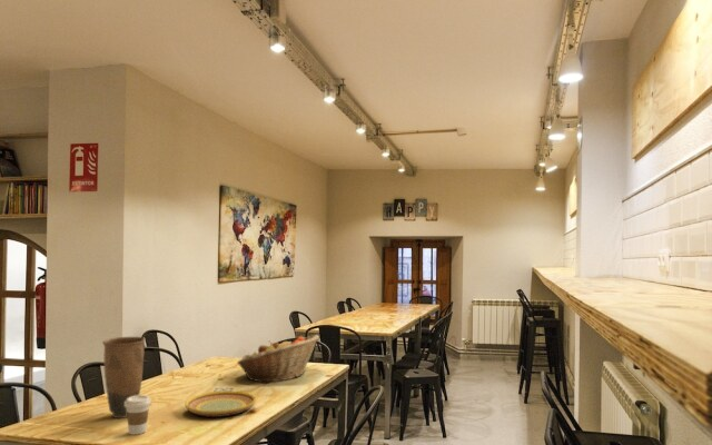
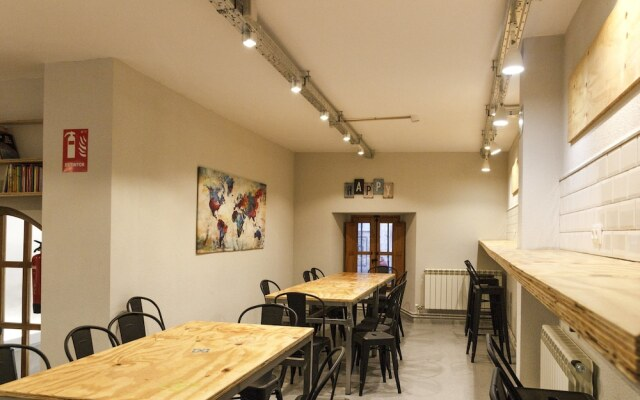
- fruit basket [236,334,320,384]
- plate [185,389,257,418]
- coffee cup [125,394,152,436]
- vase [101,336,146,419]
